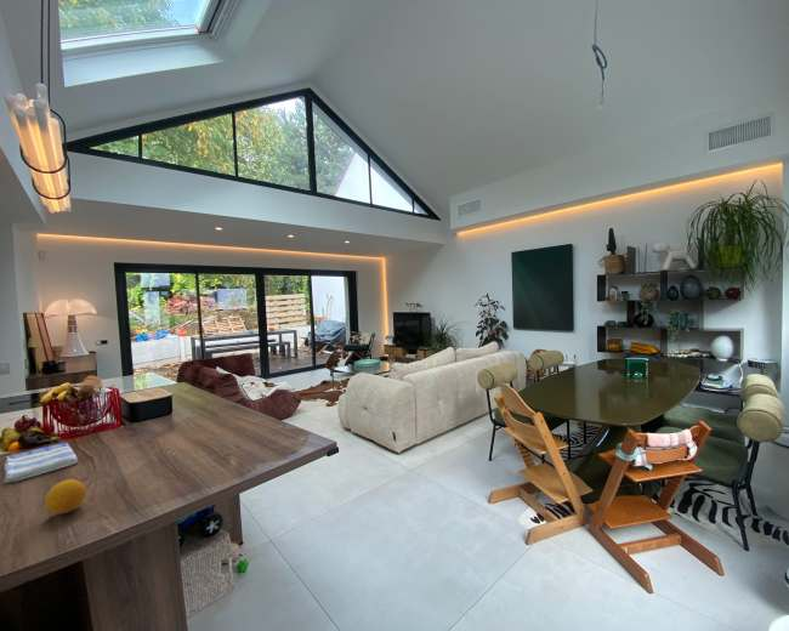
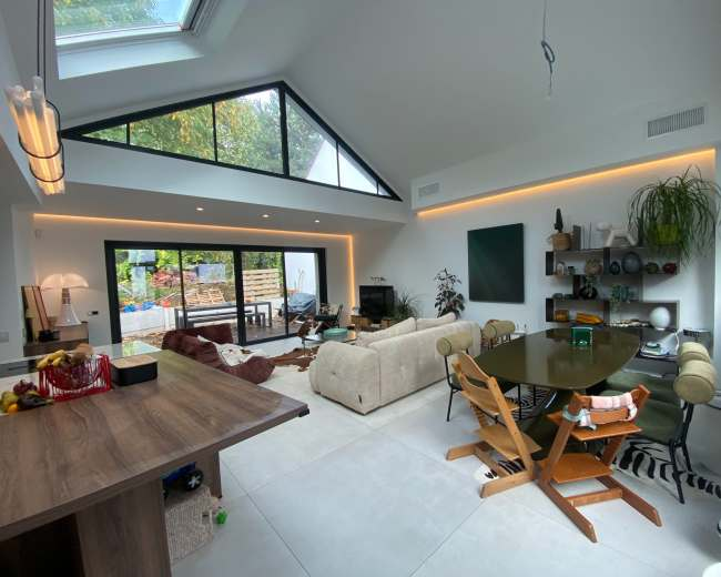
- dish towel [2,442,79,483]
- fruit [44,476,87,516]
